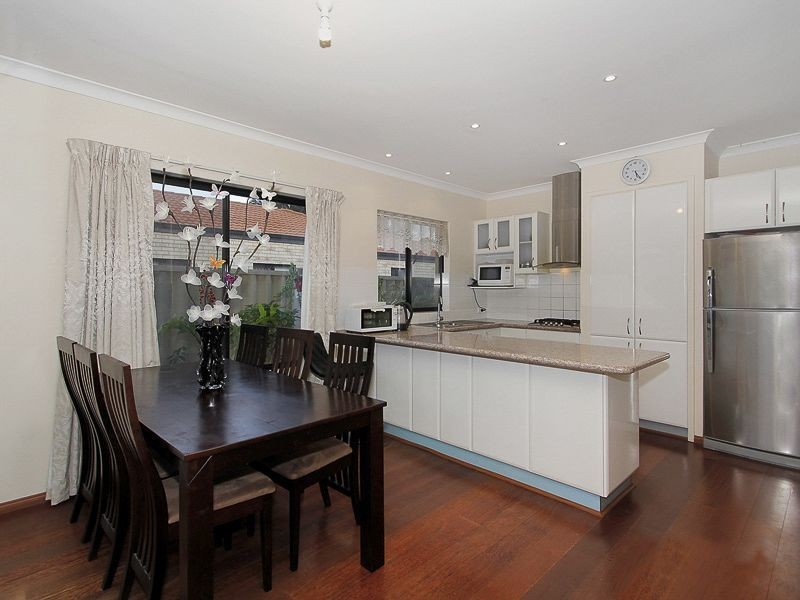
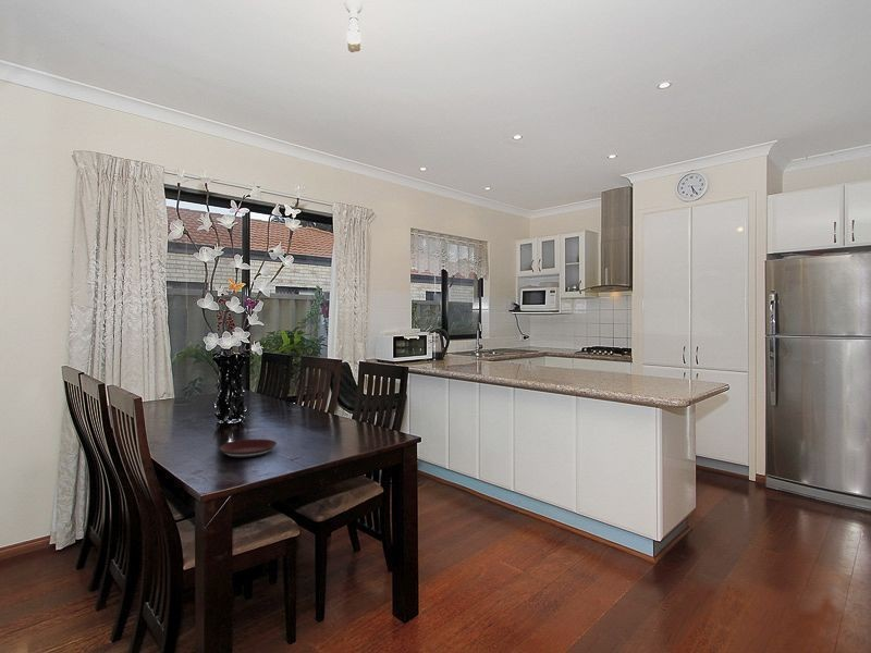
+ plate [219,439,278,459]
